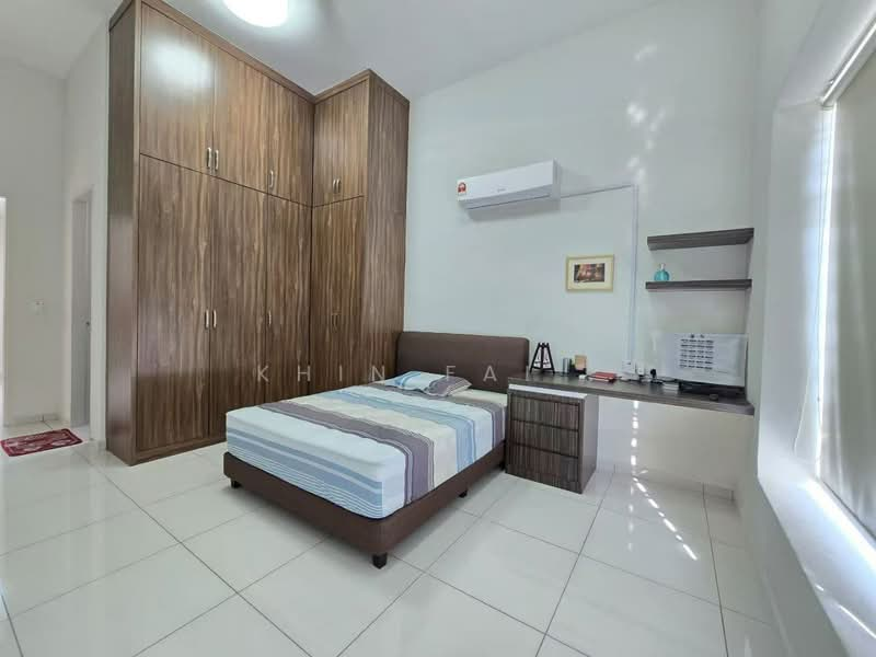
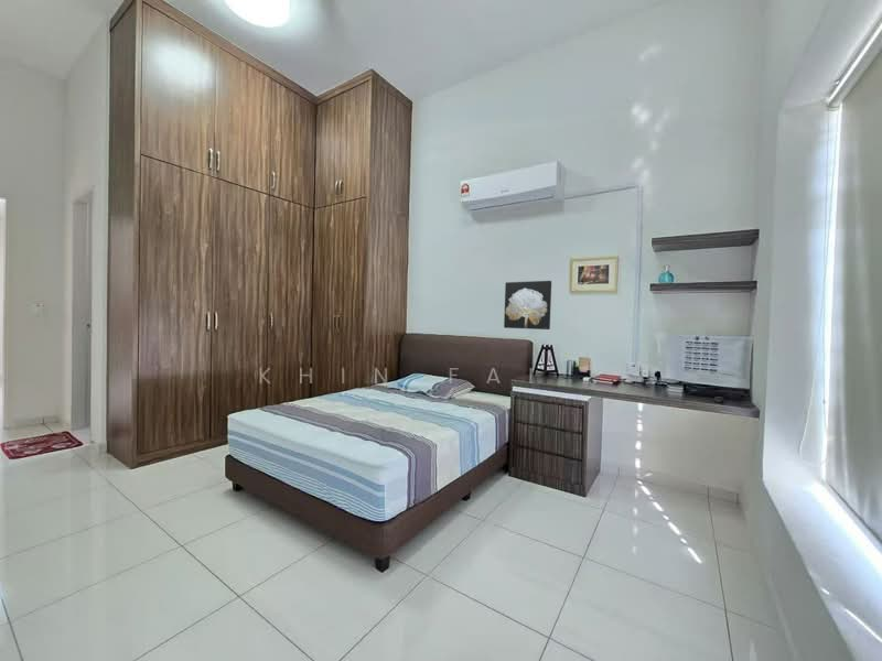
+ wall art [503,280,552,330]
